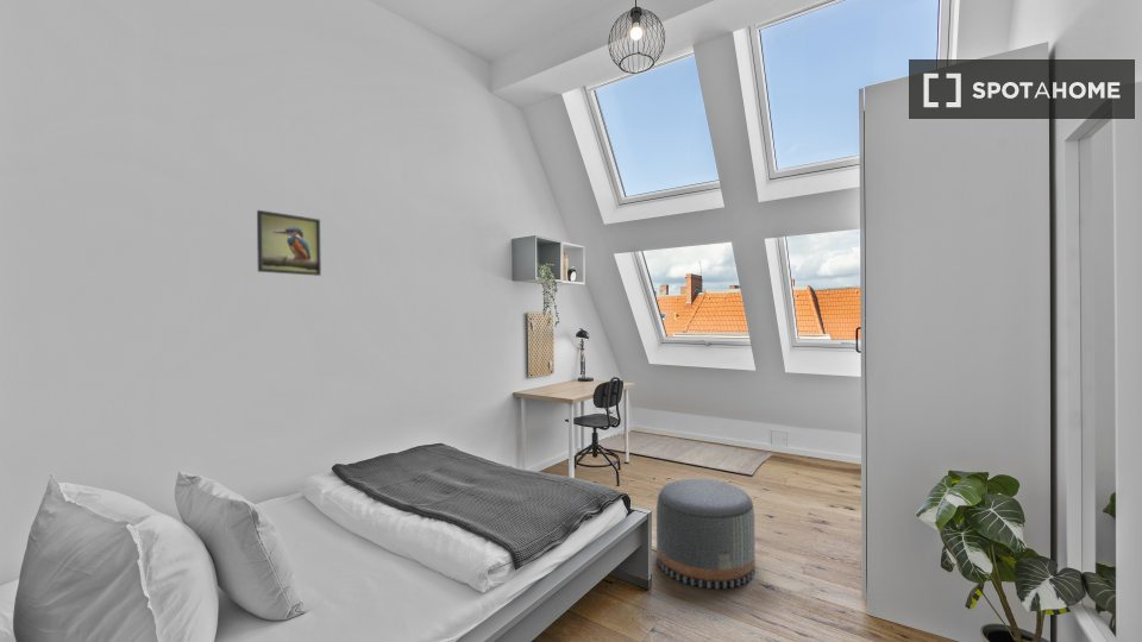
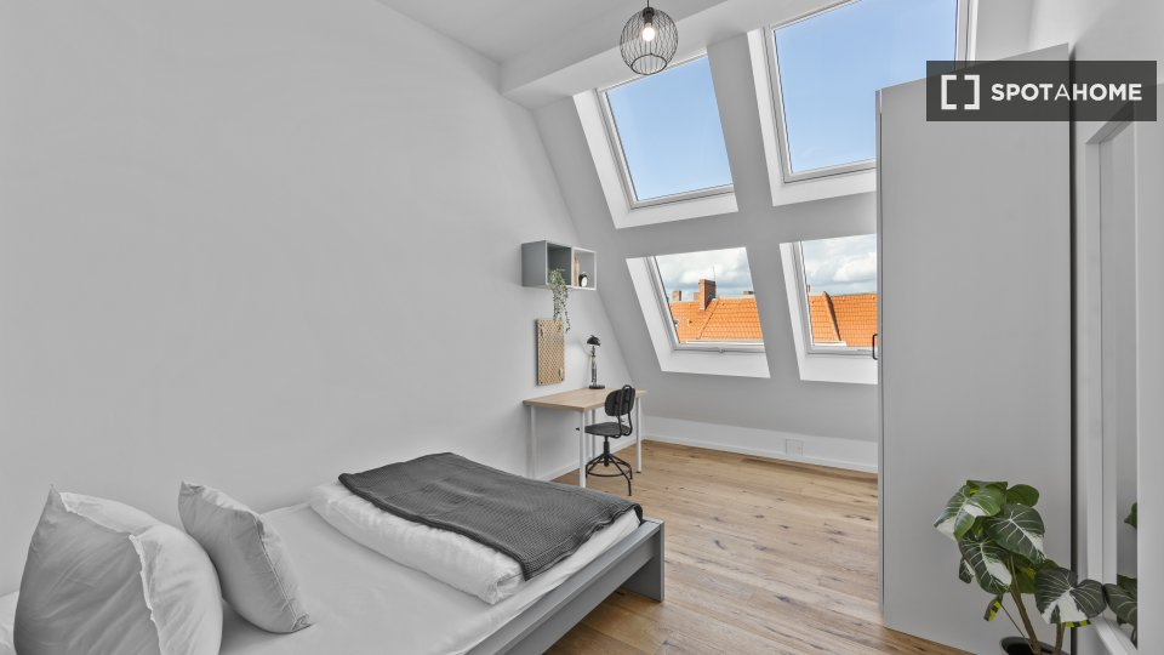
- rug [598,430,774,476]
- pouf [655,478,757,590]
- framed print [256,209,322,277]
